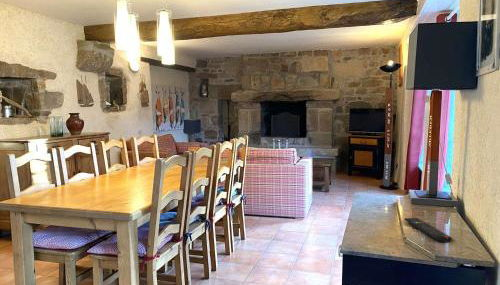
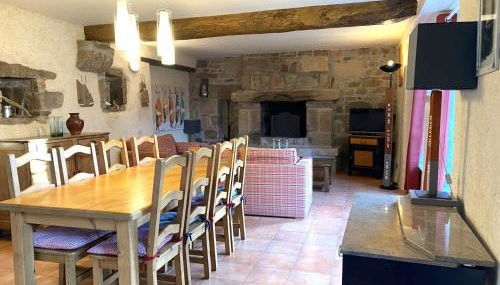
- remote control [403,217,453,243]
